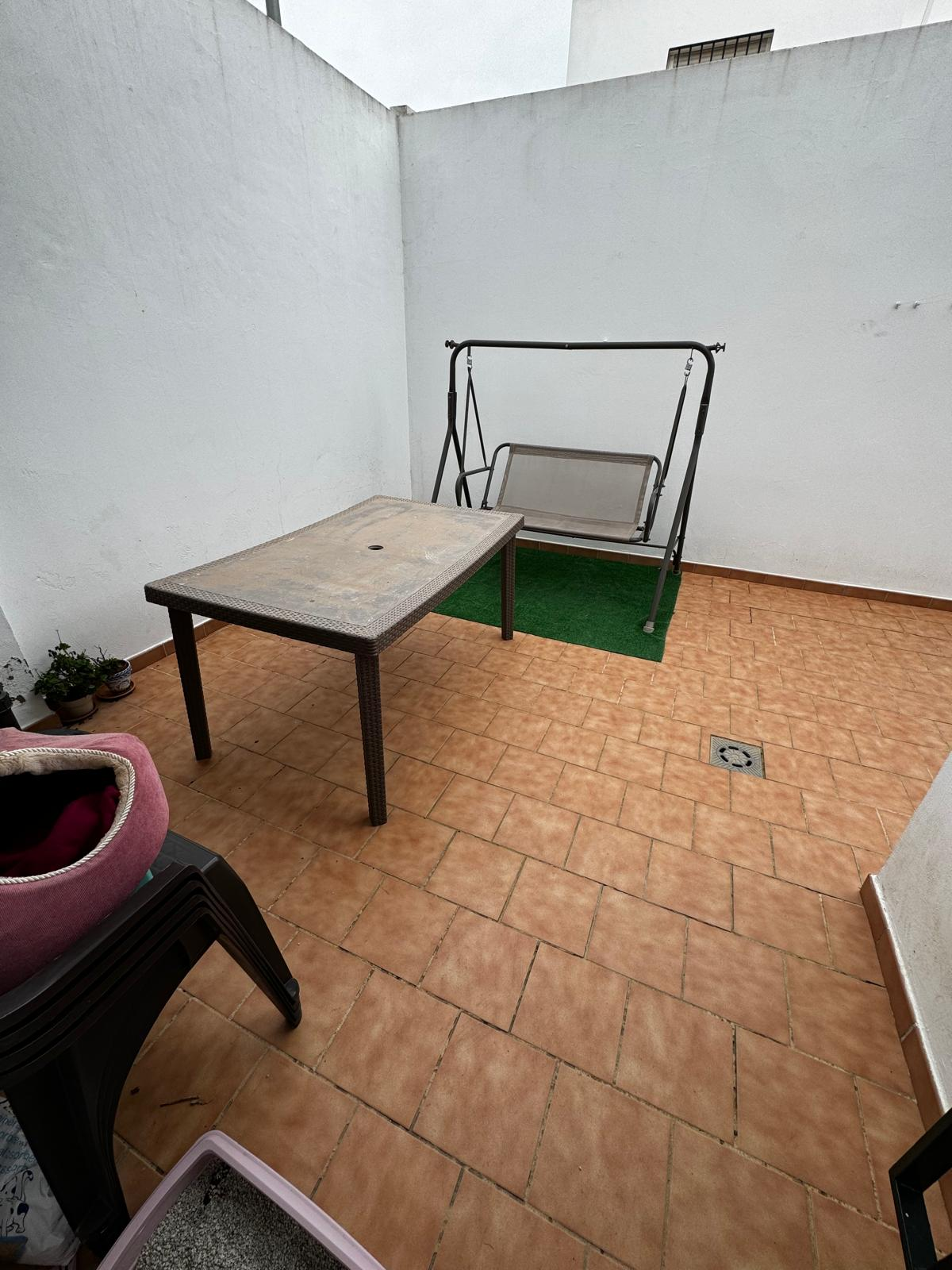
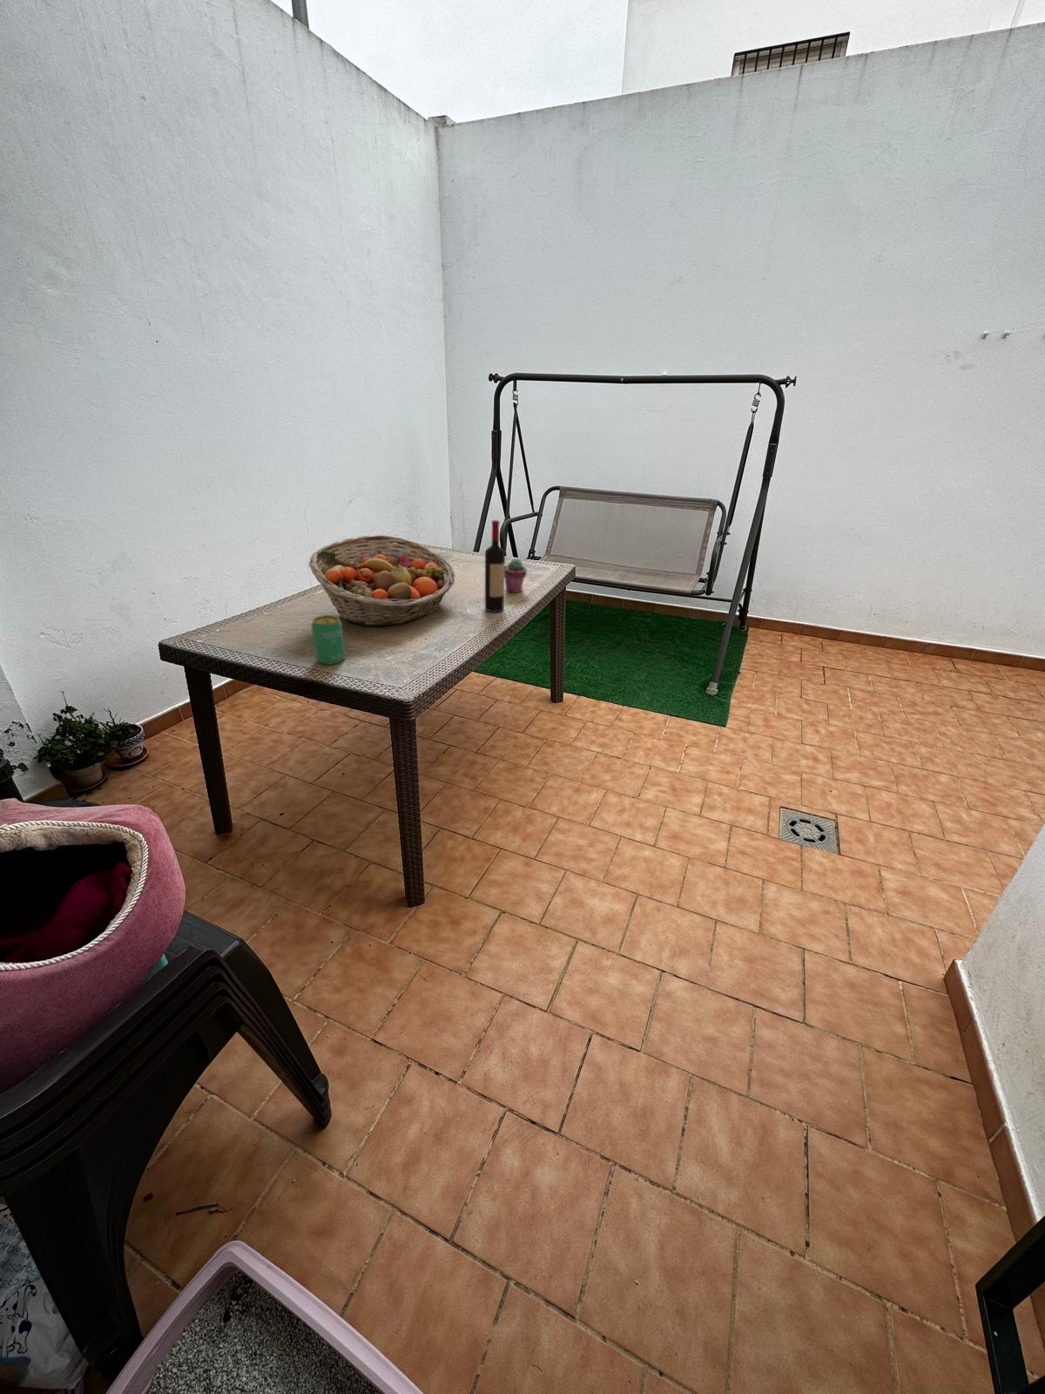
+ beverage can [311,615,346,665]
+ wine bottle [484,519,506,614]
+ potted succulent [504,558,528,594]
+ fruit basket [308,535,456,627]
